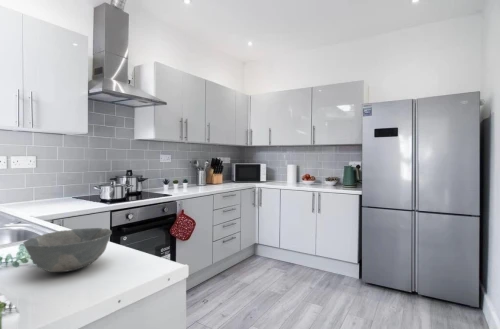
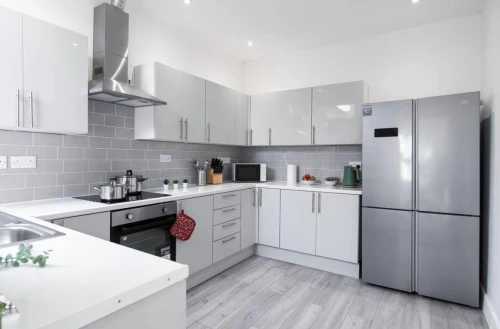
- bowl [22,227,113,273]
